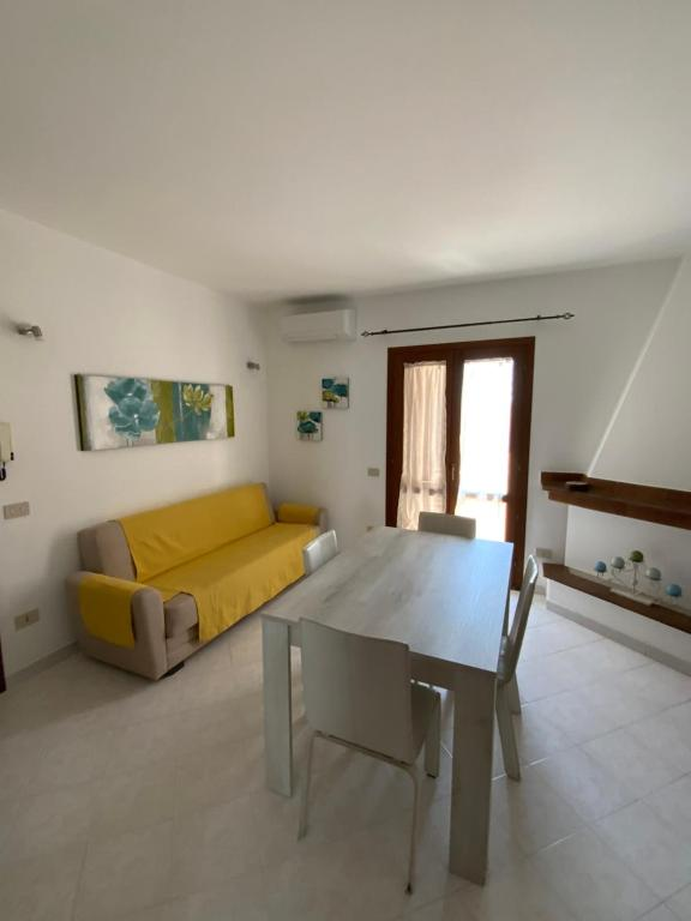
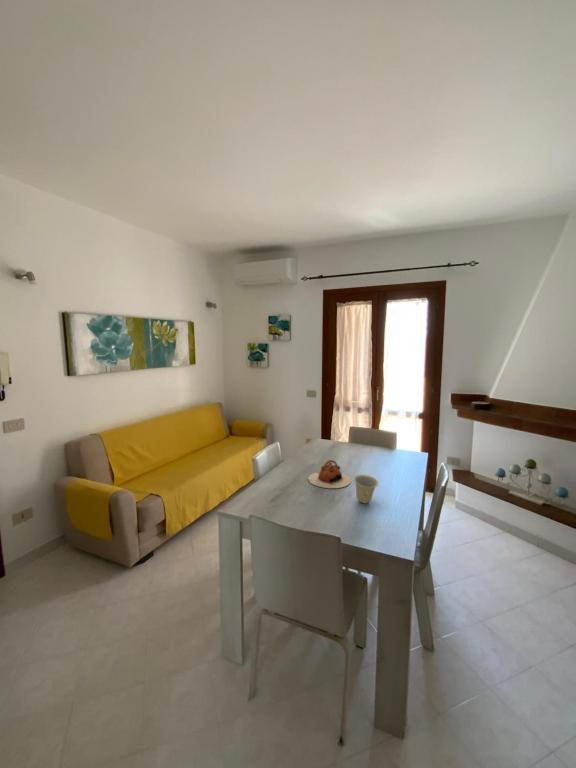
+ cup [353,474,379,504]
+ teapot [307,459,352,489]
